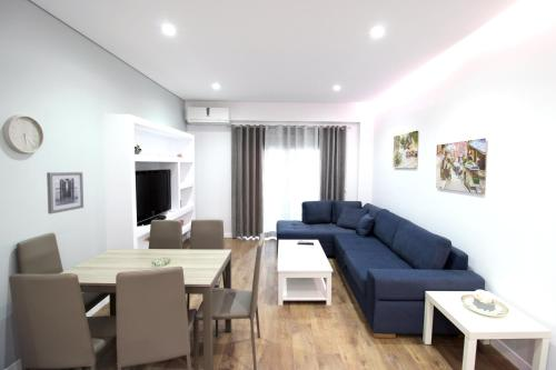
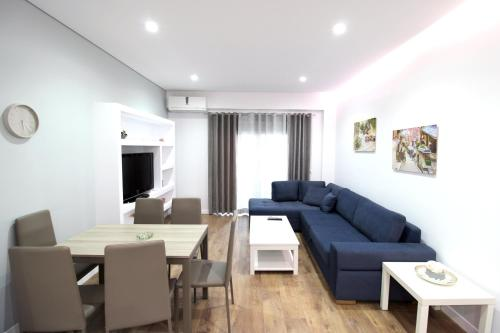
- wall art [46,171,85,214]
